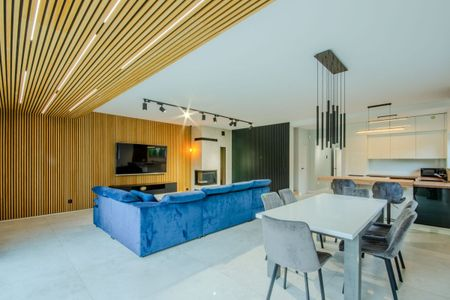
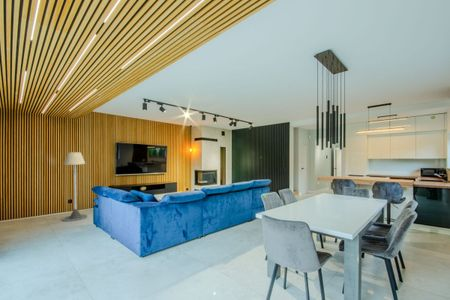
+ floor lamp [62,151,88,222]
